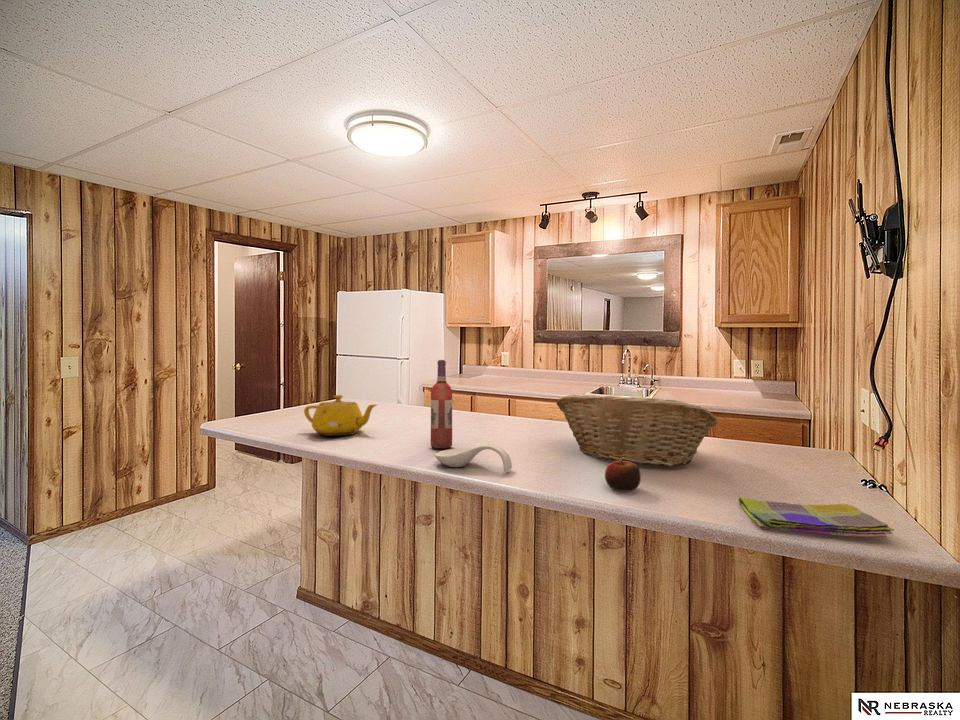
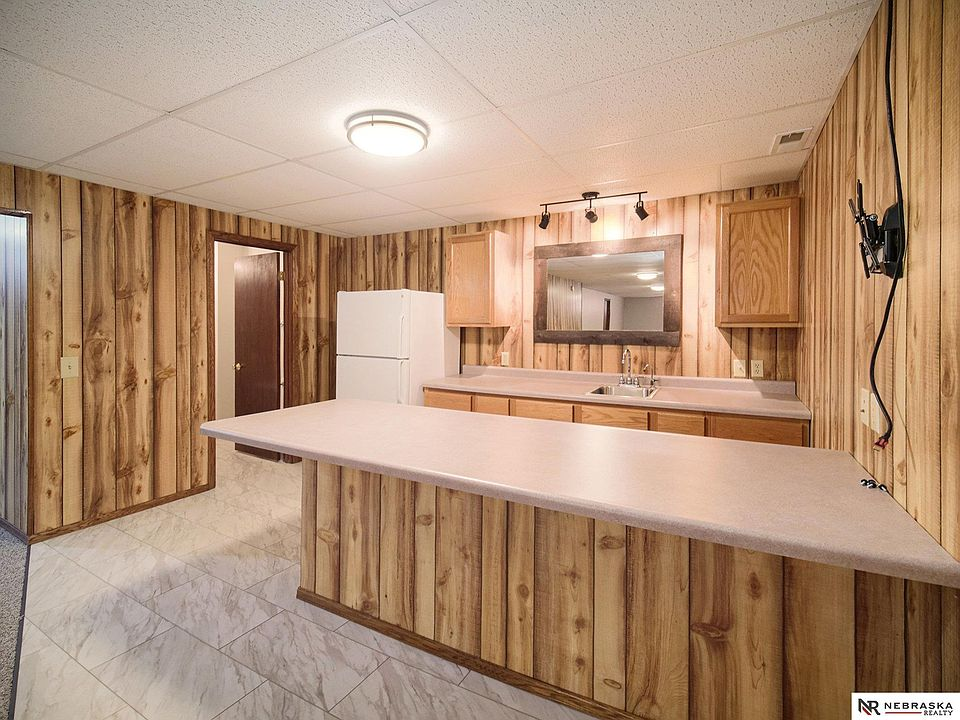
- teapot [303,394,378,437]
- apple [604,458,642,493]
- dish towel [738,496,895,539]
- fruit basket [556,394,718,467]
- spoon rest [434,443,513,473]
- wine bottle [430,359,453,449]
